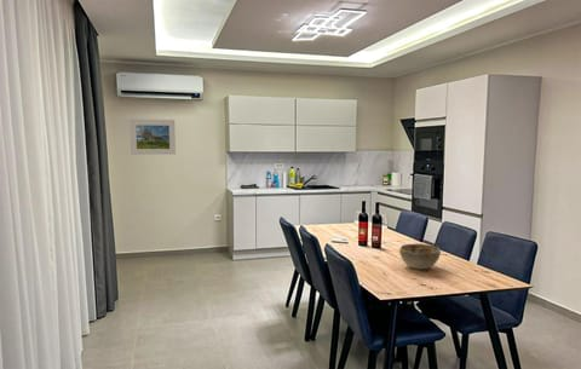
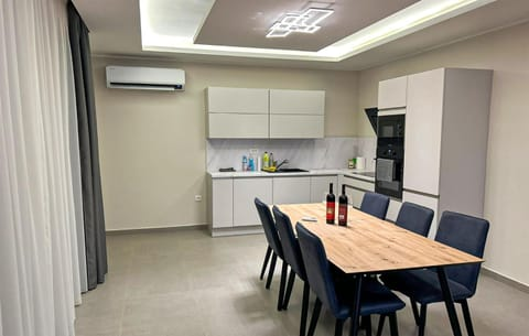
- decorative bowl [398,243,442,270]
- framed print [128,119,177,156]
